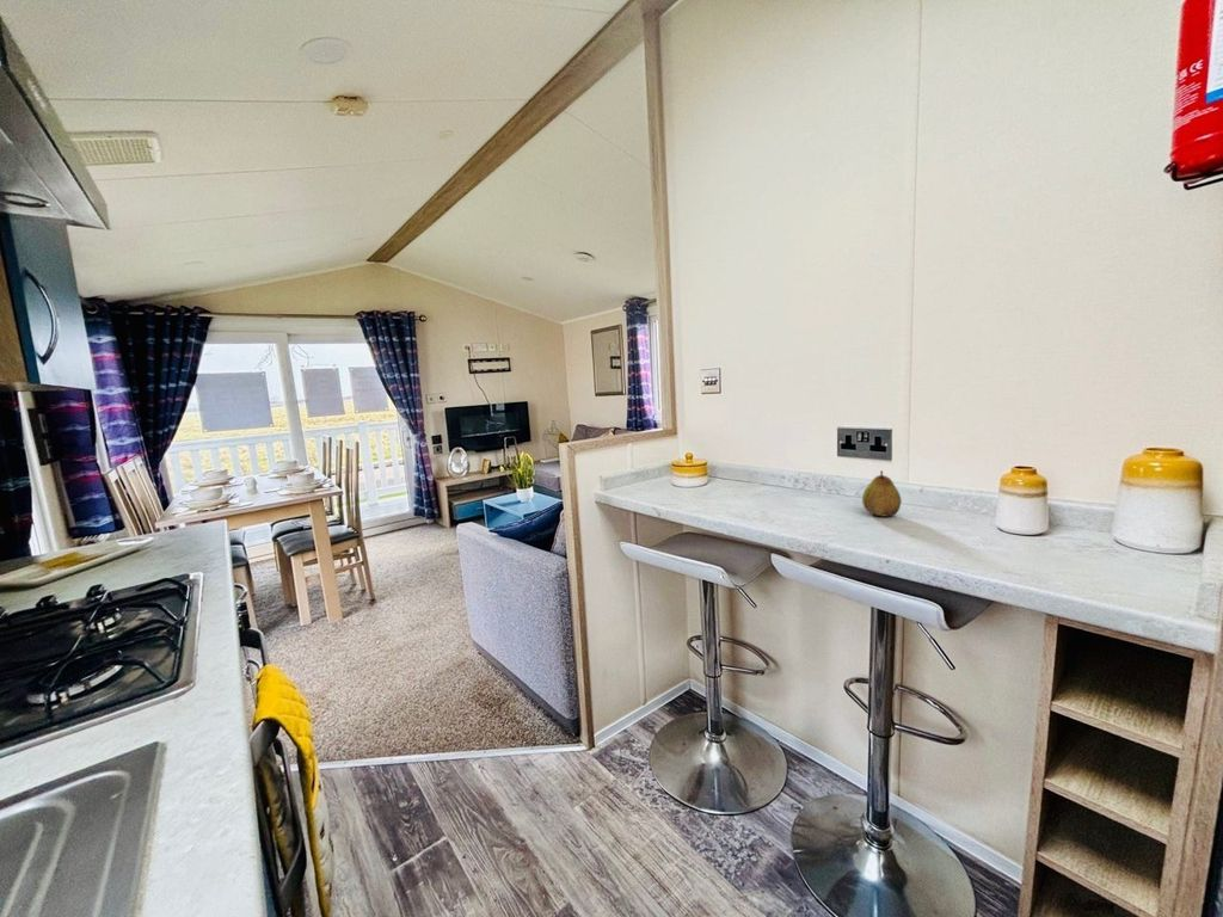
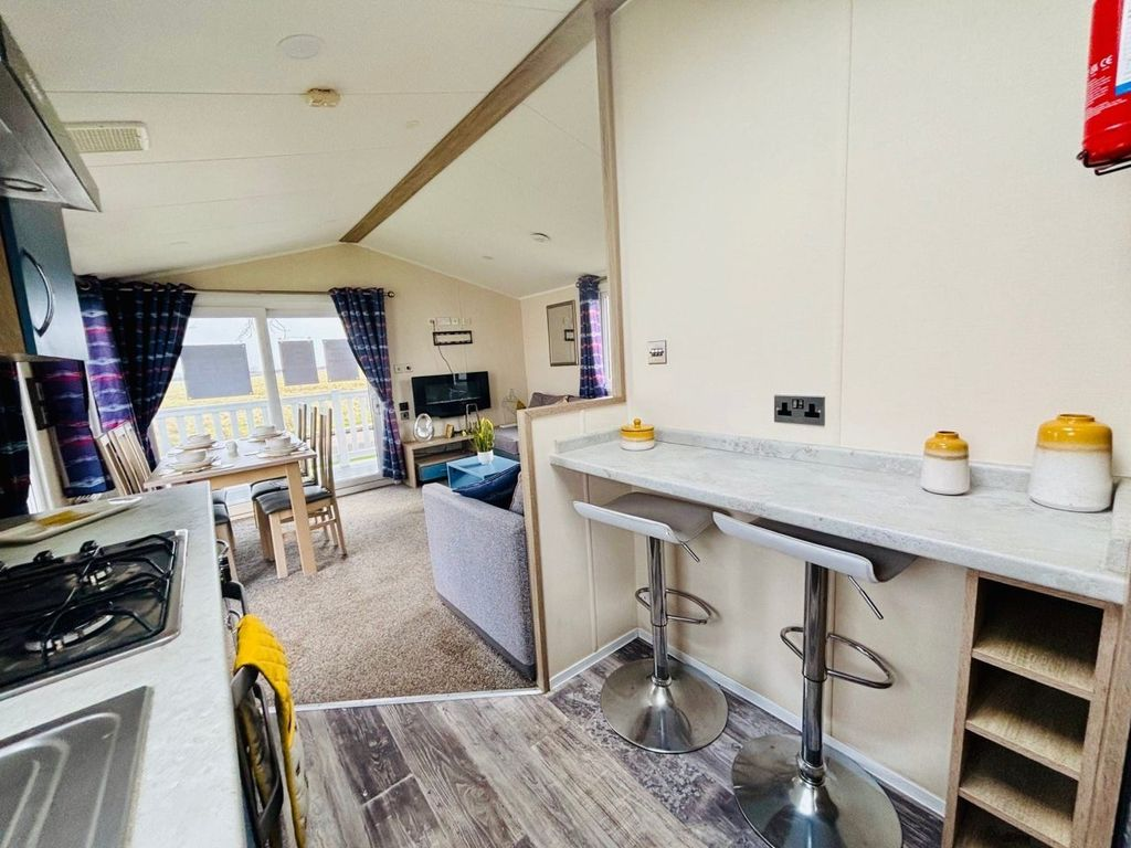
- fruit [861,469,902,518]
